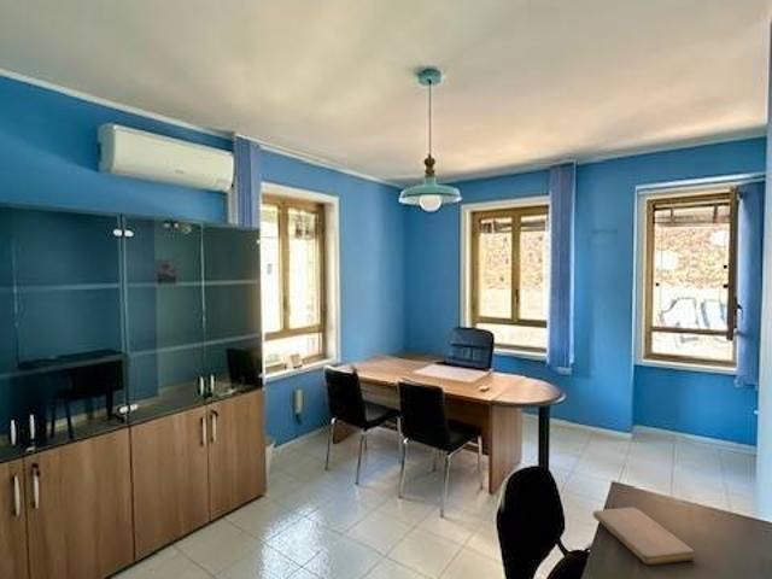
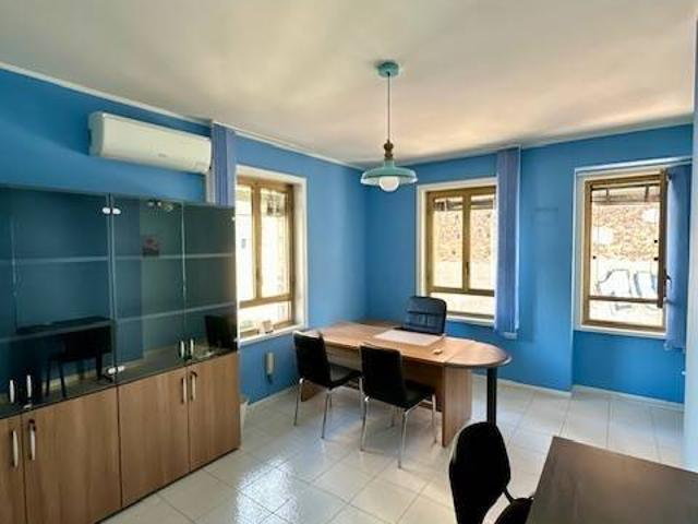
- notebook [592,507,696,566]
